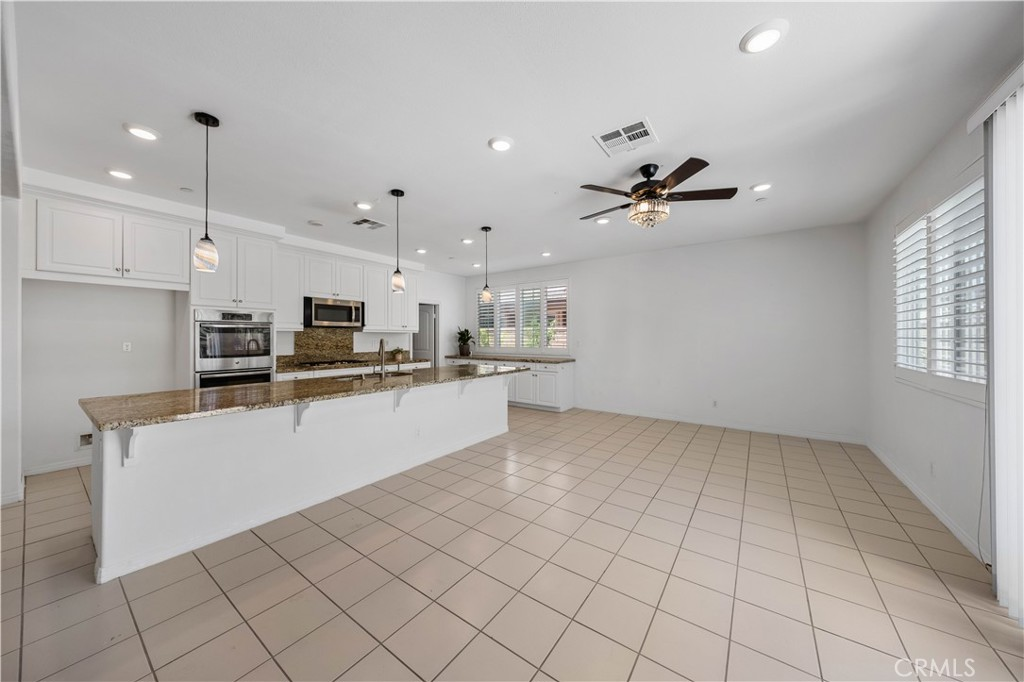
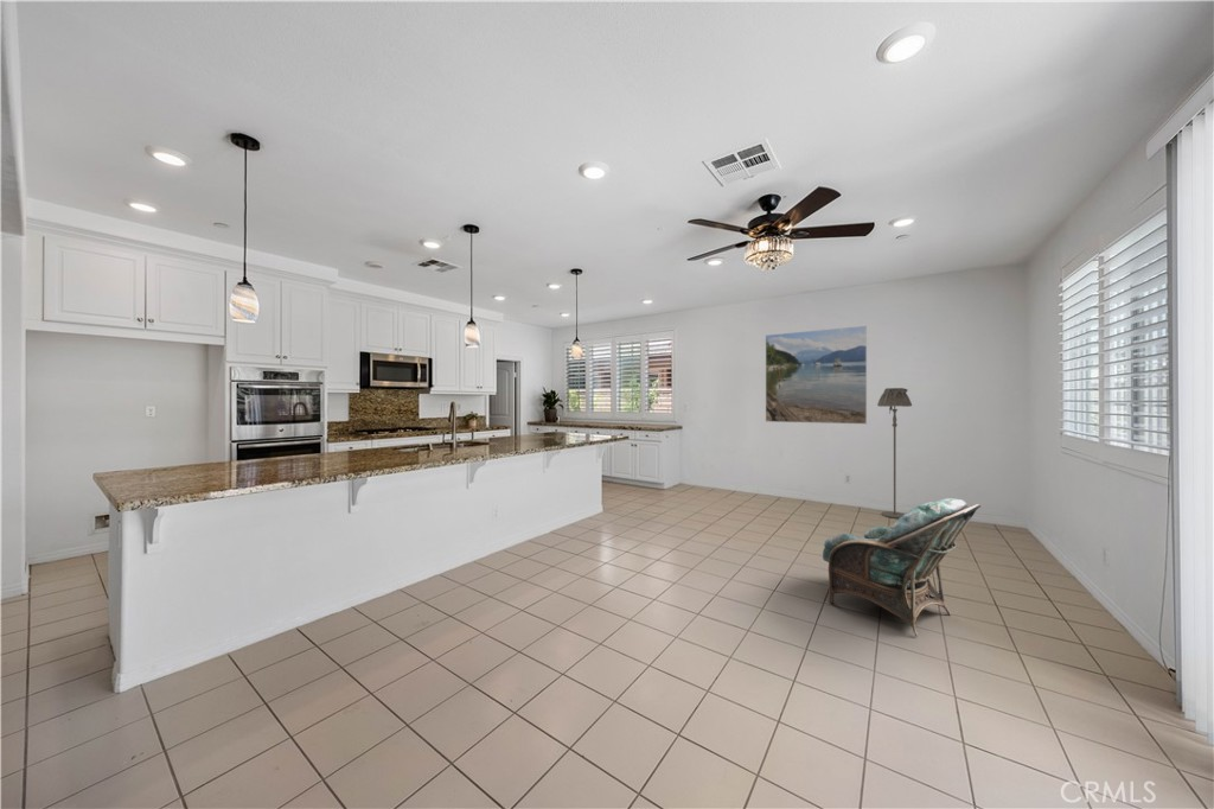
+ floor lamp [876,387,913,520]
+ armchair [822,497,982,637]
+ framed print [765,325,868,425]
